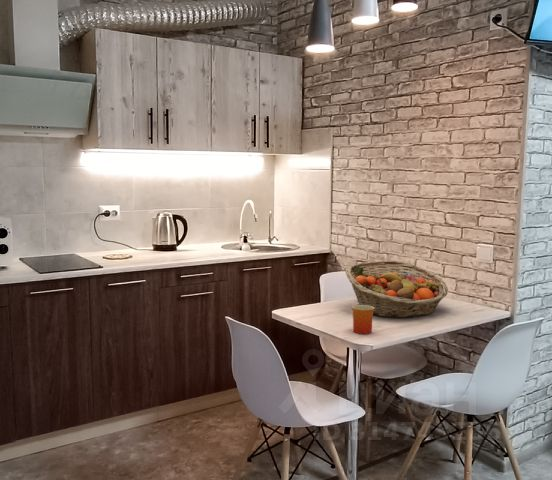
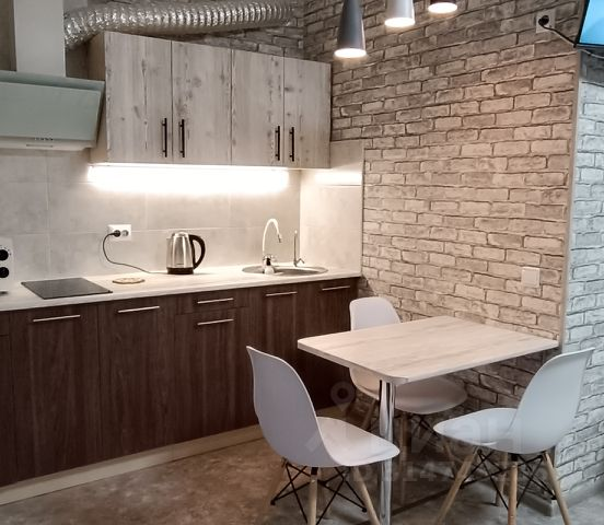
- mug [350,304,375,335]
- fruit basket [345,260,449,319]
